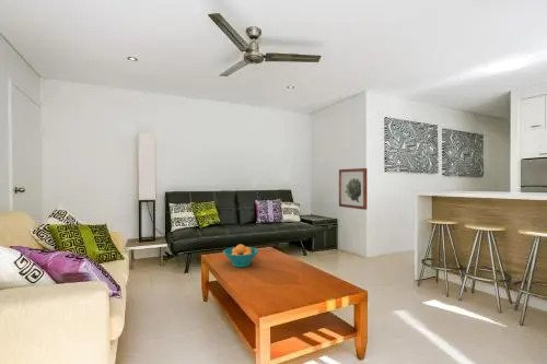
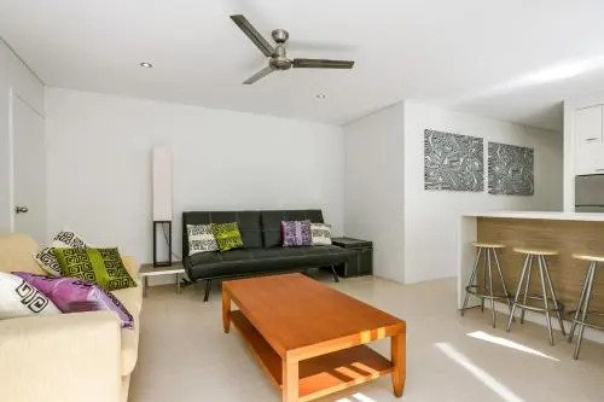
- wall art [338,167,368,211]
- fruit bowl [222,243,260,268]
